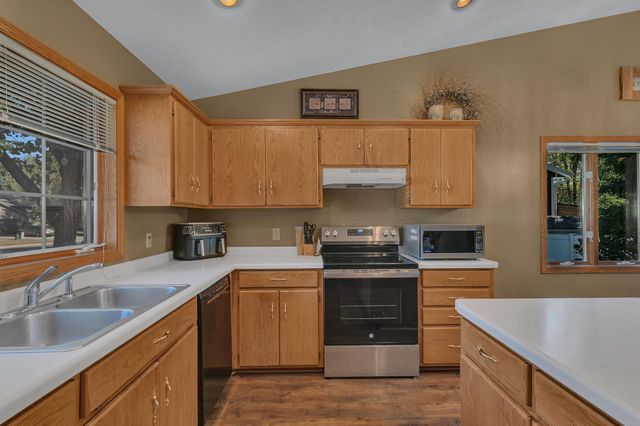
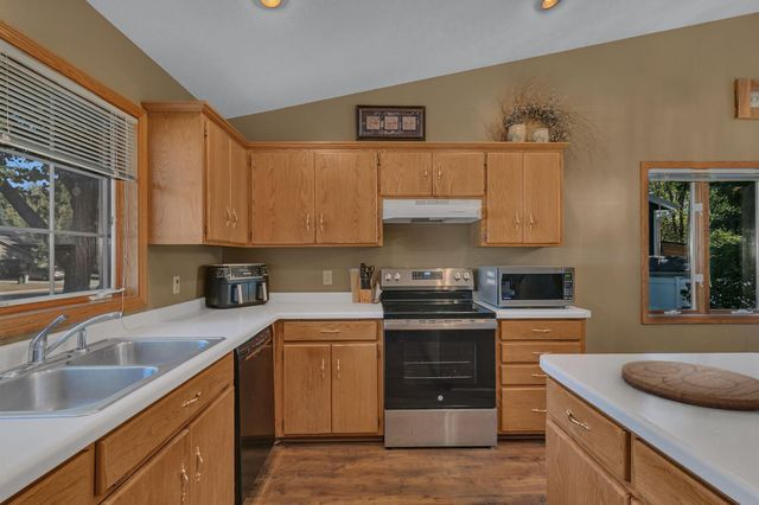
+ cutting board [620,359,759,411]
